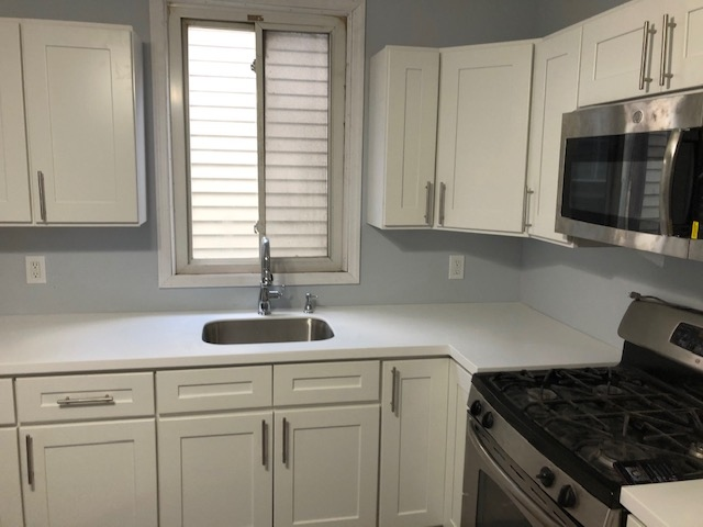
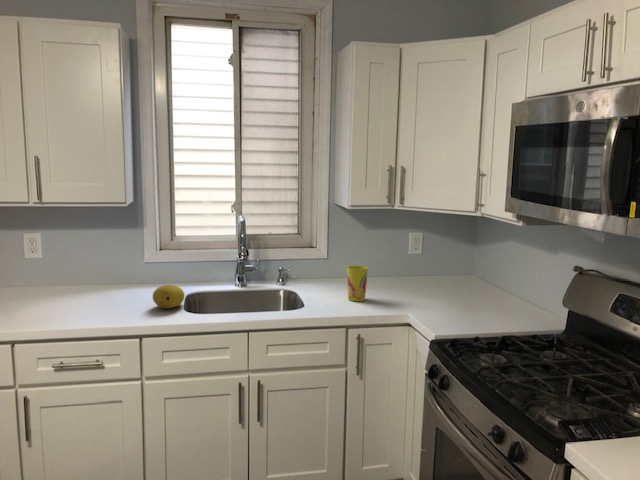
+ fruit [152,284,186,309]
+ cup [346,264,369,302]
